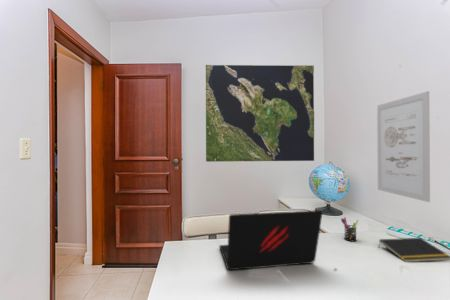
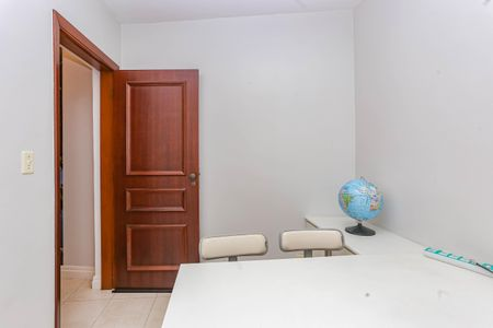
- laptop [218,209,323,271]
- notepad [378,237,450,263]
- wall art [376,90,431,203]
- pen holder [340,216,359,242]
- world map [205,64,315,163]
